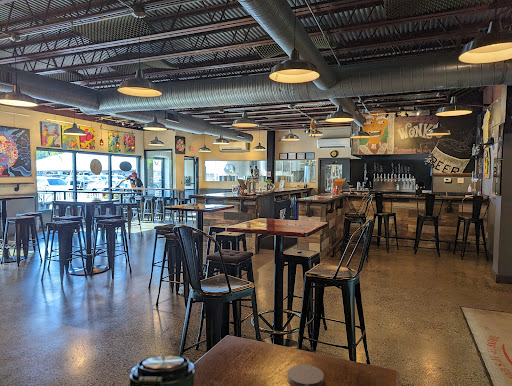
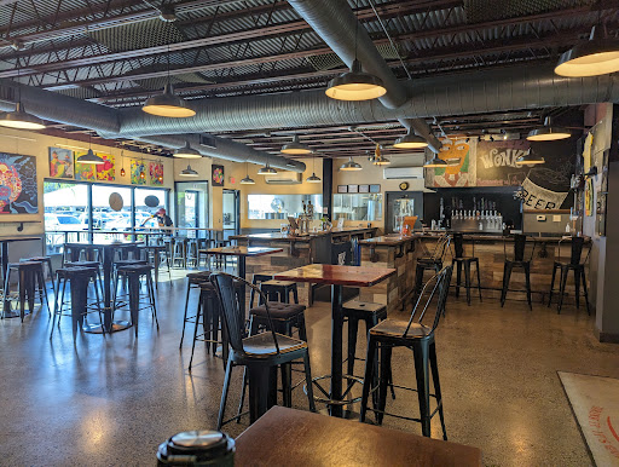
- coaster [287,364,325,386]
